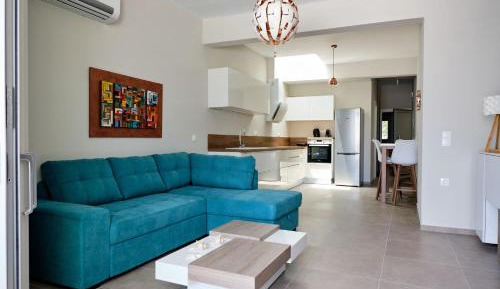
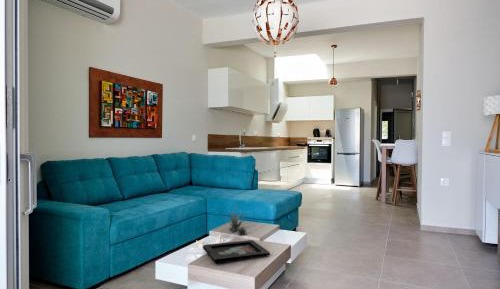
+ succulent plant [223,206,248,237]
+ decorative tray [202,239,271,265]
